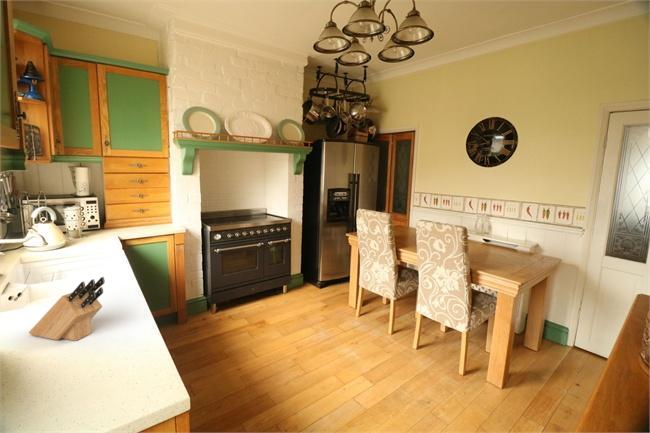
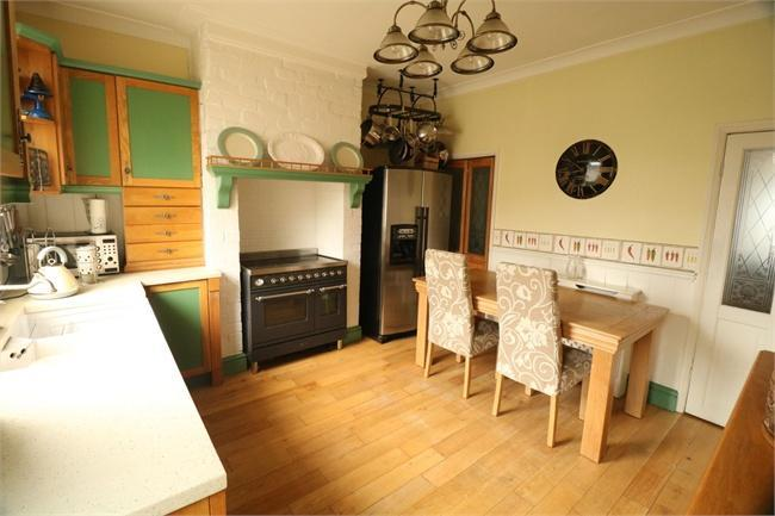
- knife block [28,276,106,342]
